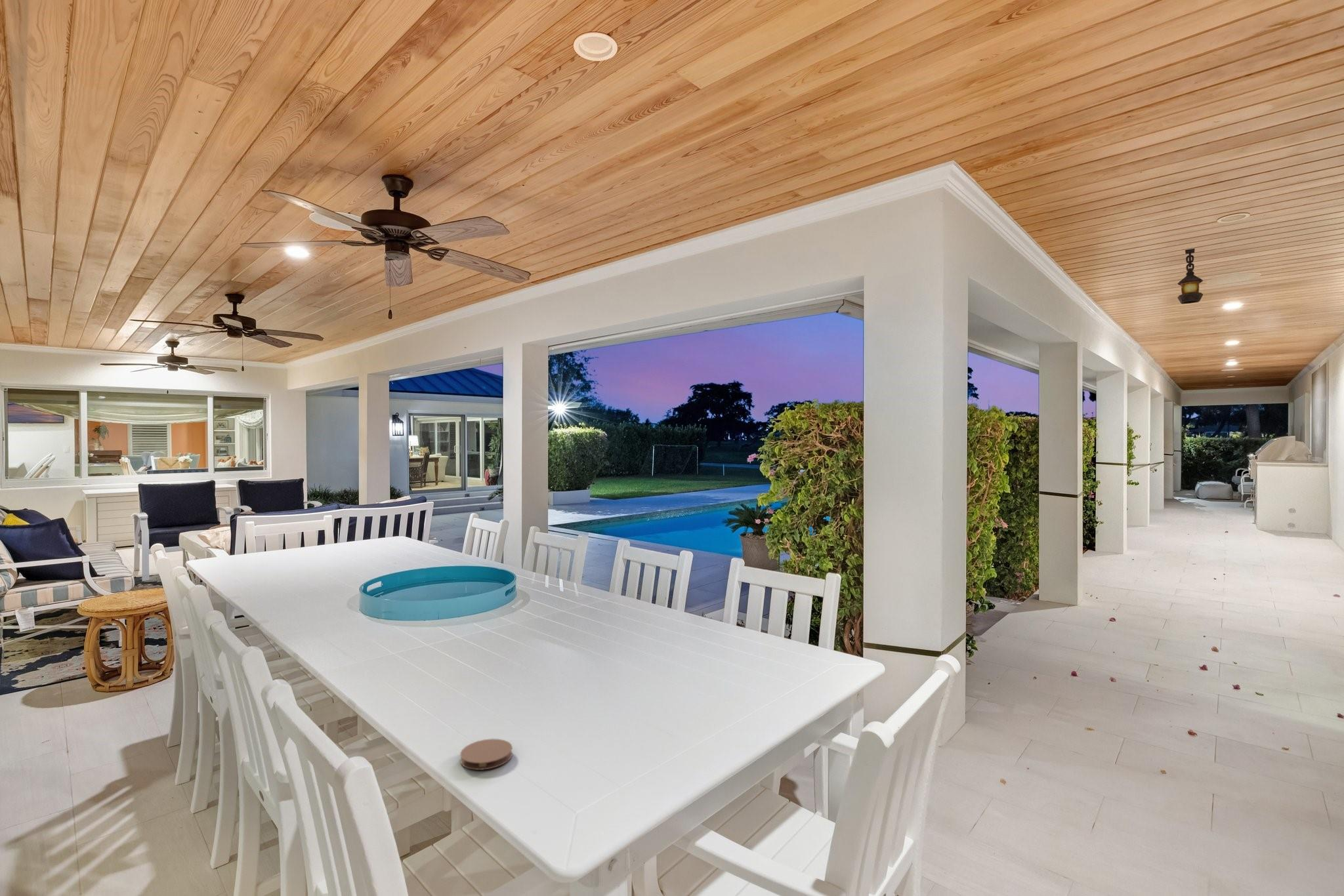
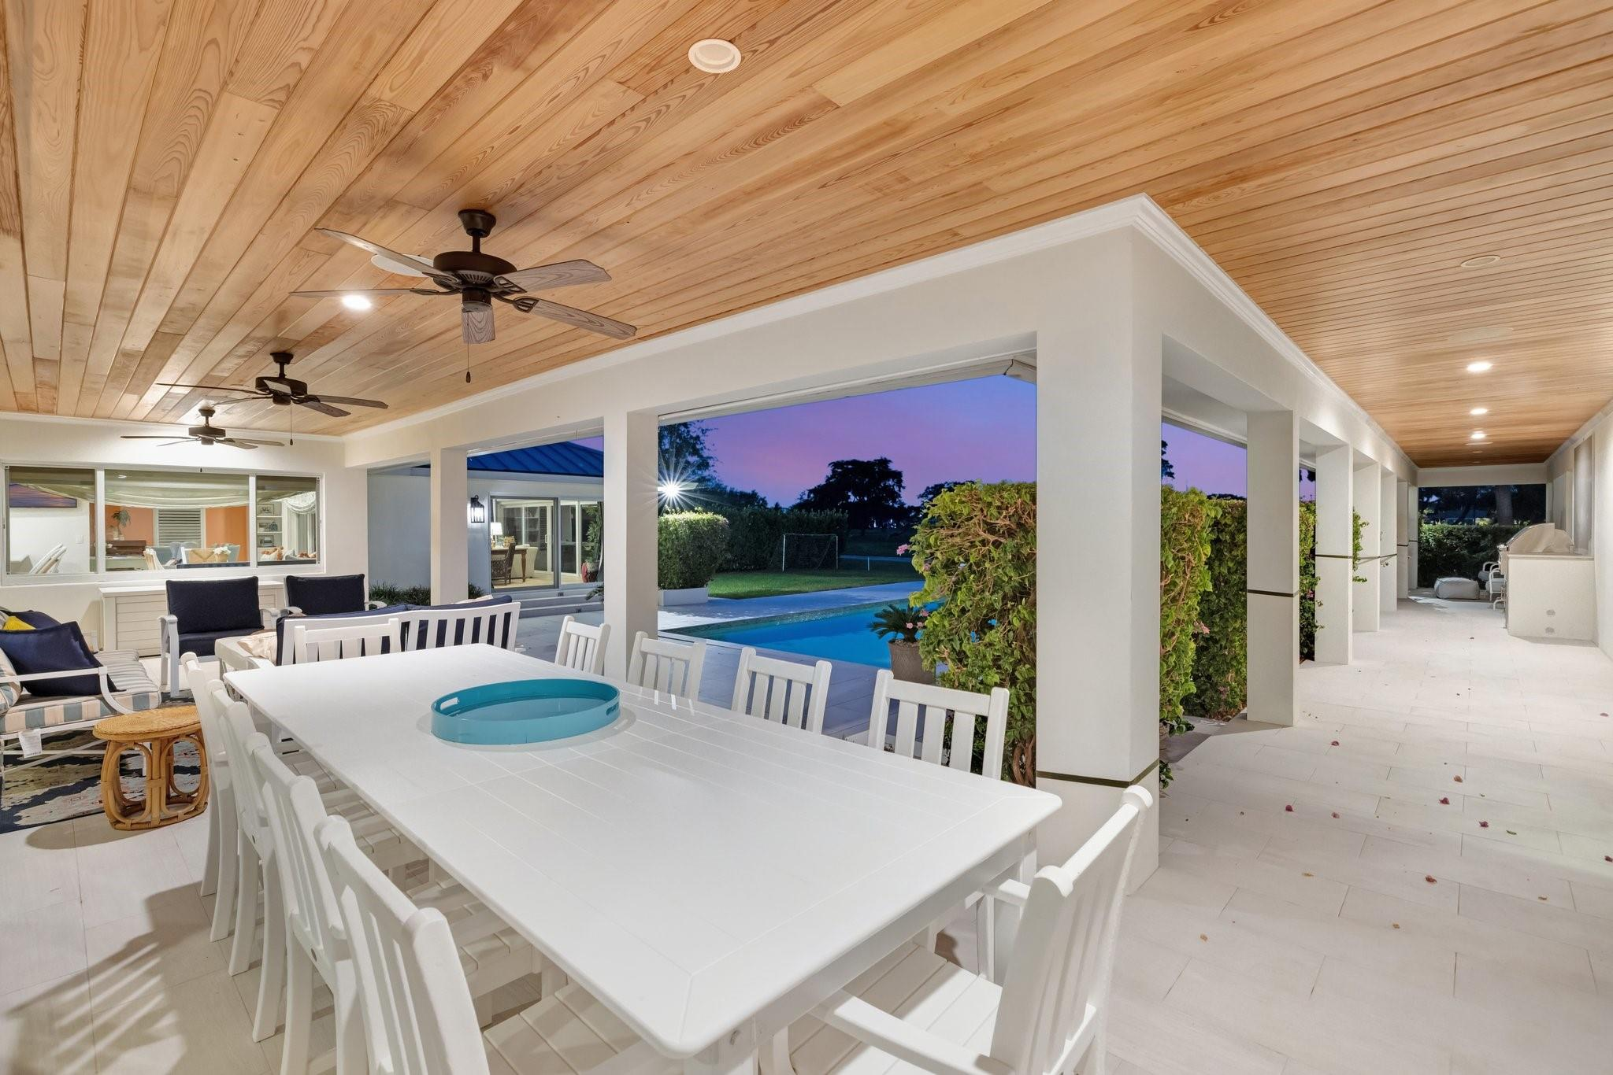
- hanging lantern [1177,248,1204,304]
- coaster [459,738,513,771]
